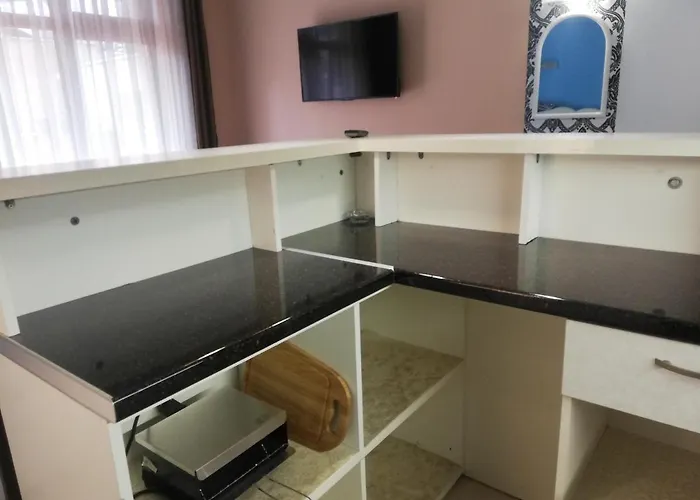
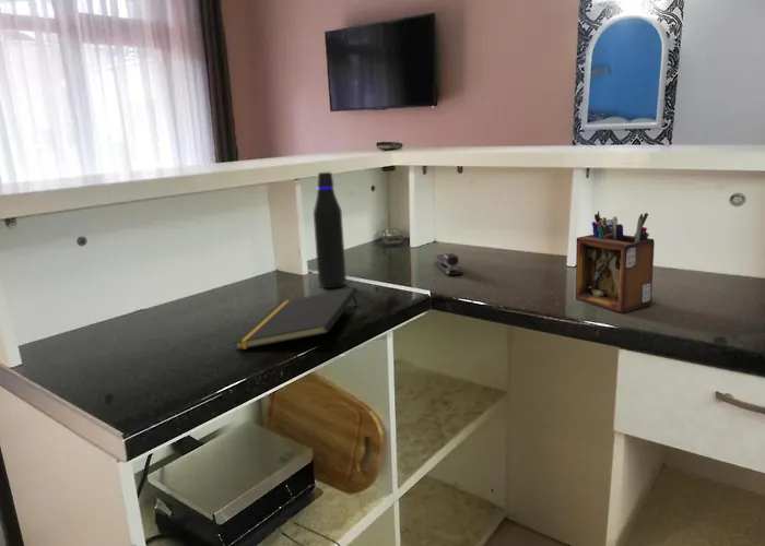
+ notepad [234,286,358,352]
+ stapler [433,252,464,276]
+ desk organizer [575,210,656,314]
+ water bottle [313,171,348,289]
